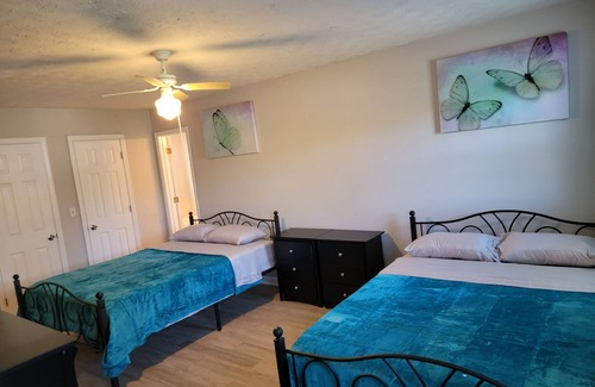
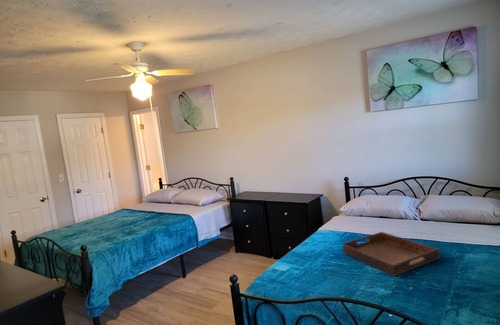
+ serving tray [342,231,441,277]
